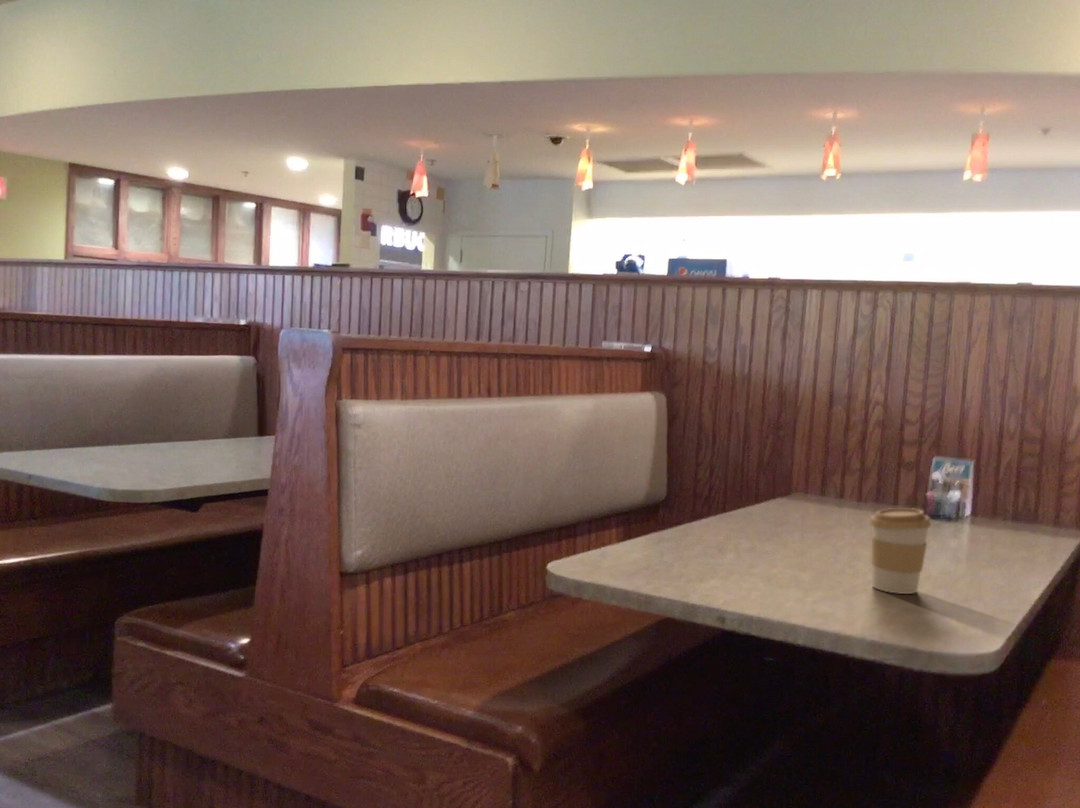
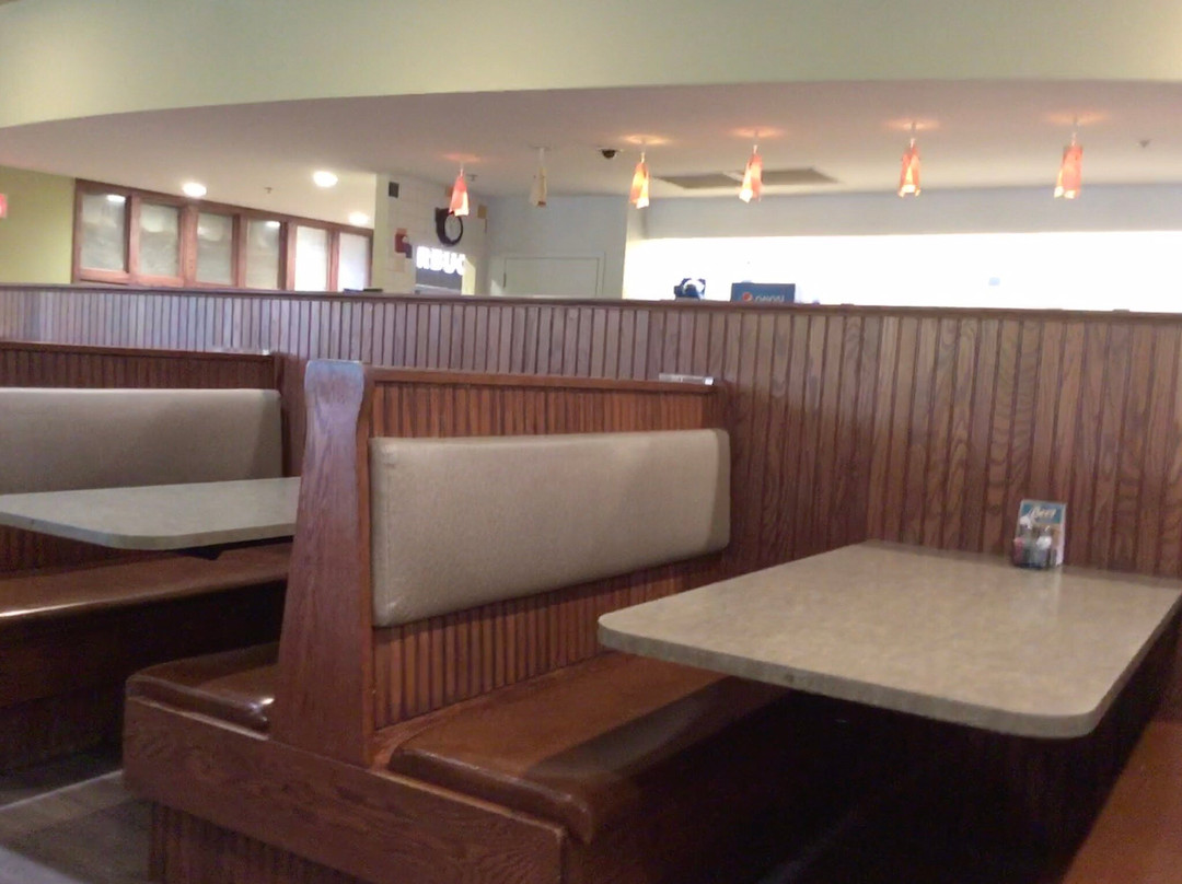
- coffee cup [869,507,932,595]
